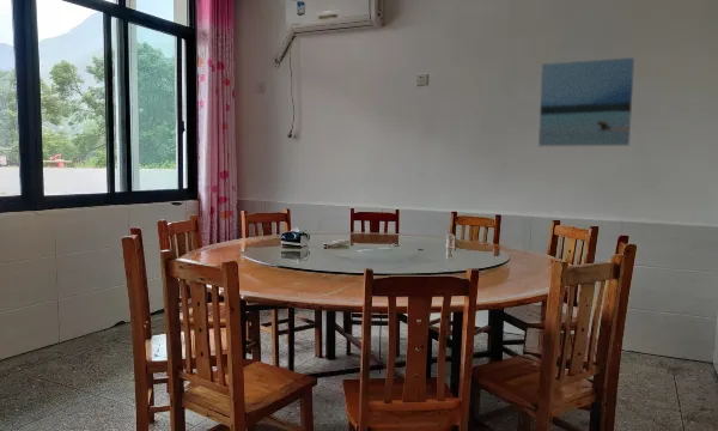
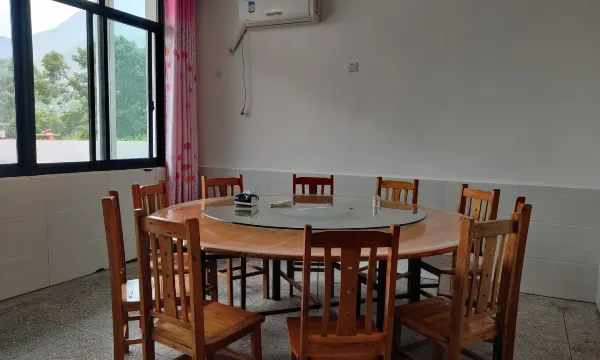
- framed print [537,56,635,147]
